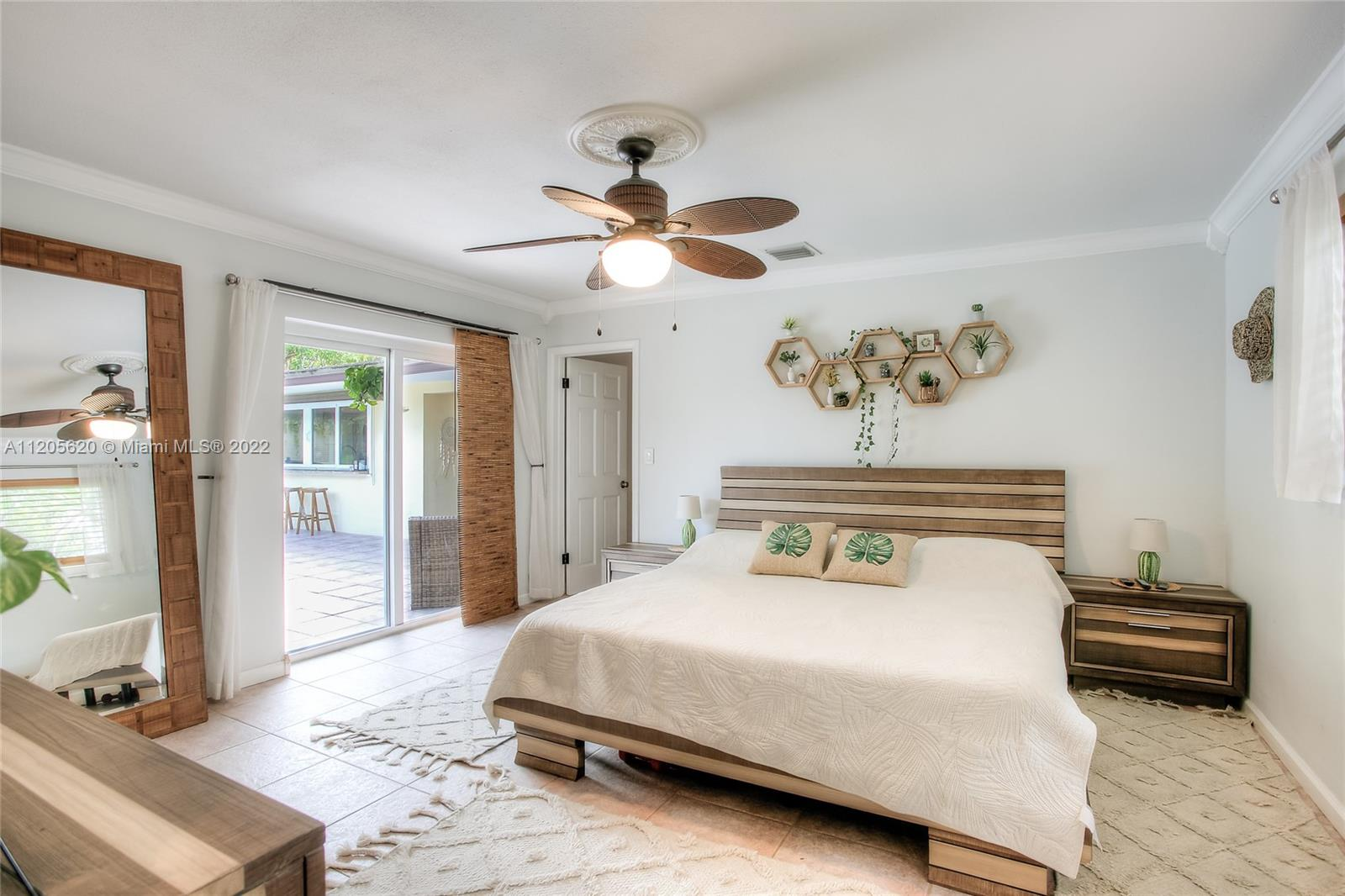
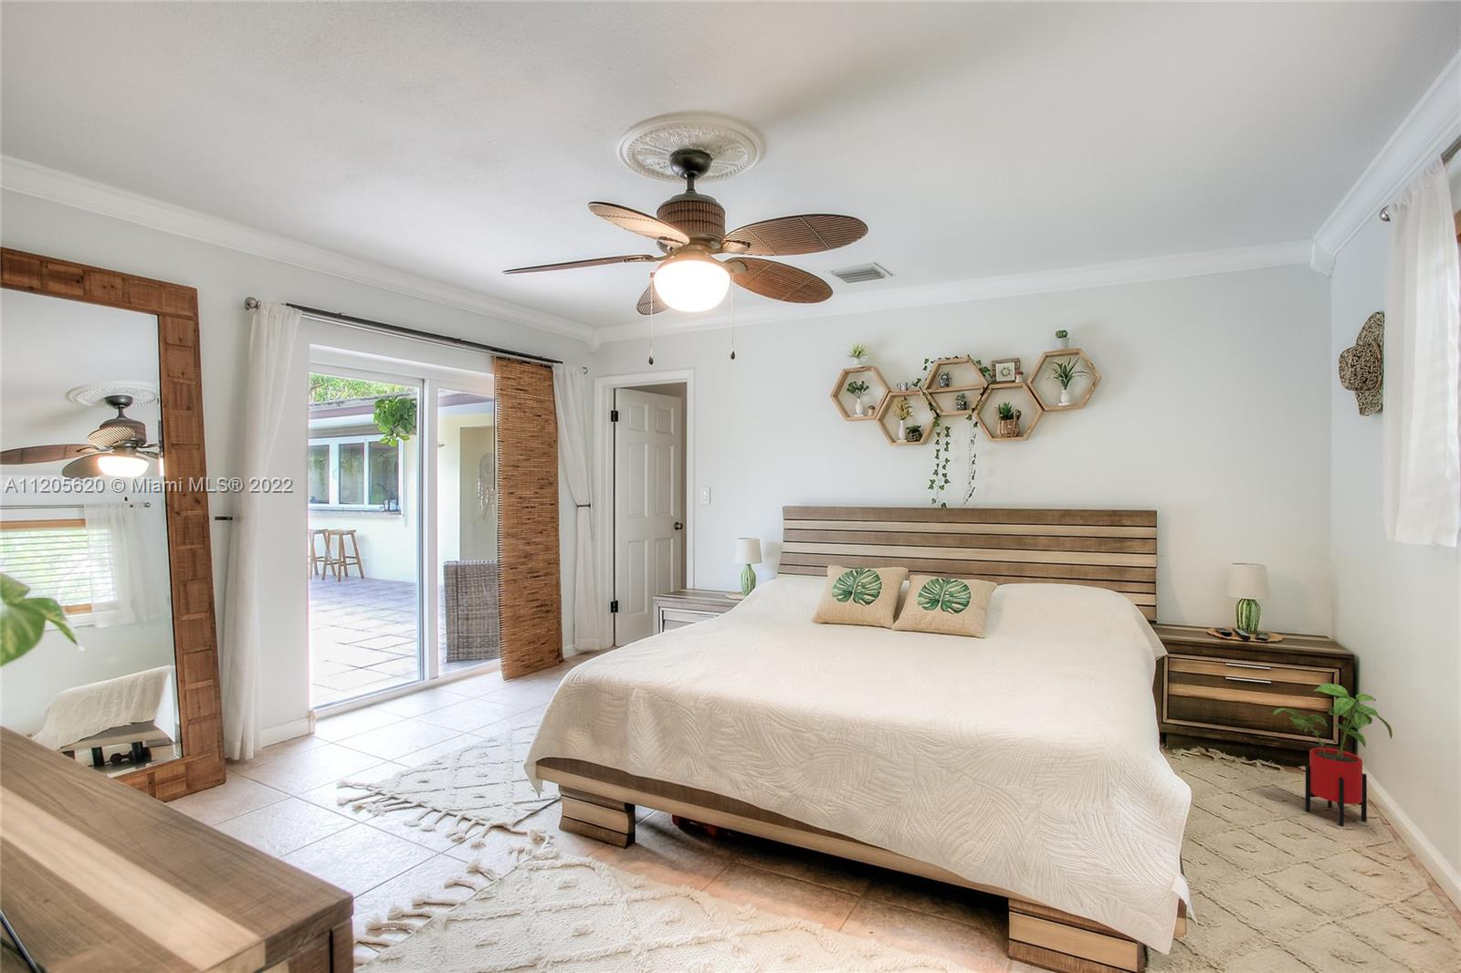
+ house plant [1273,683,1394,827]
